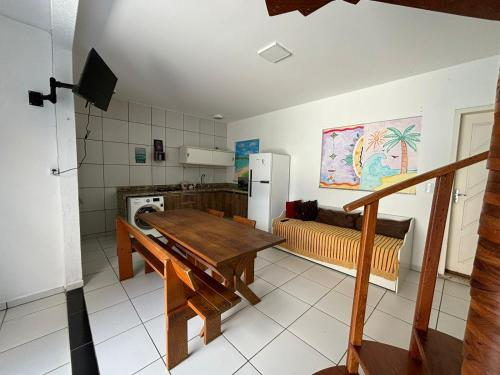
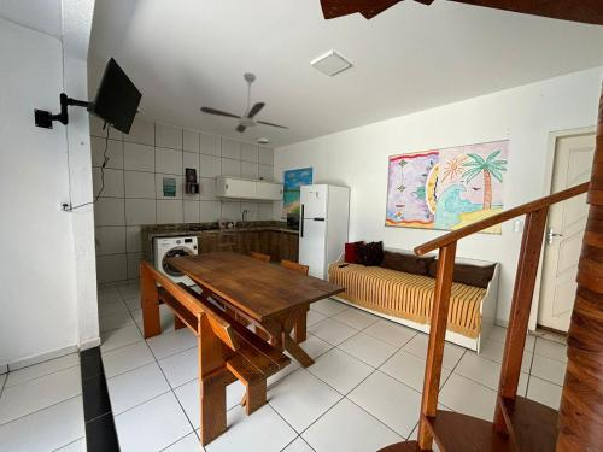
+ ceiling fan [199,71,291,134]
